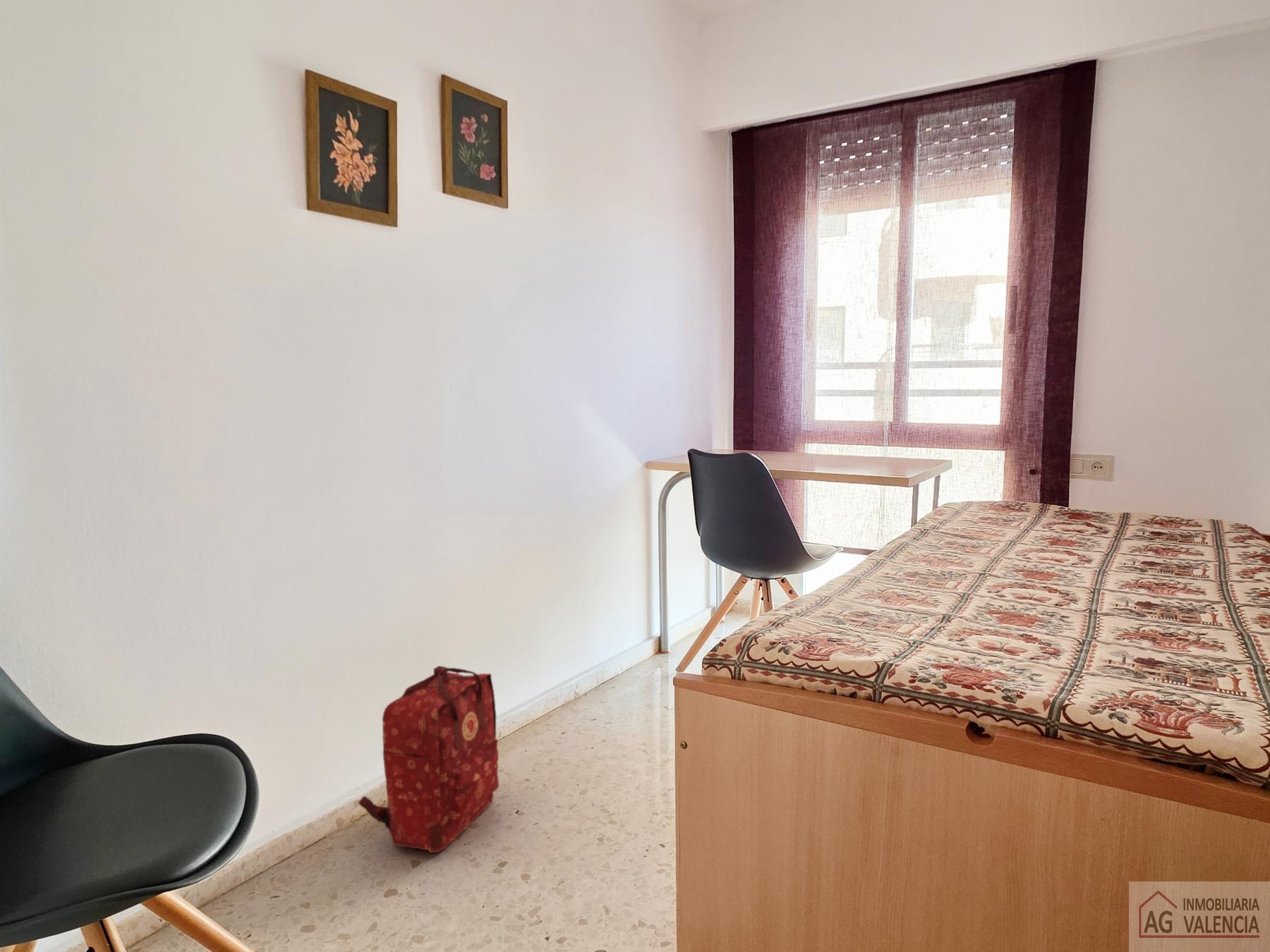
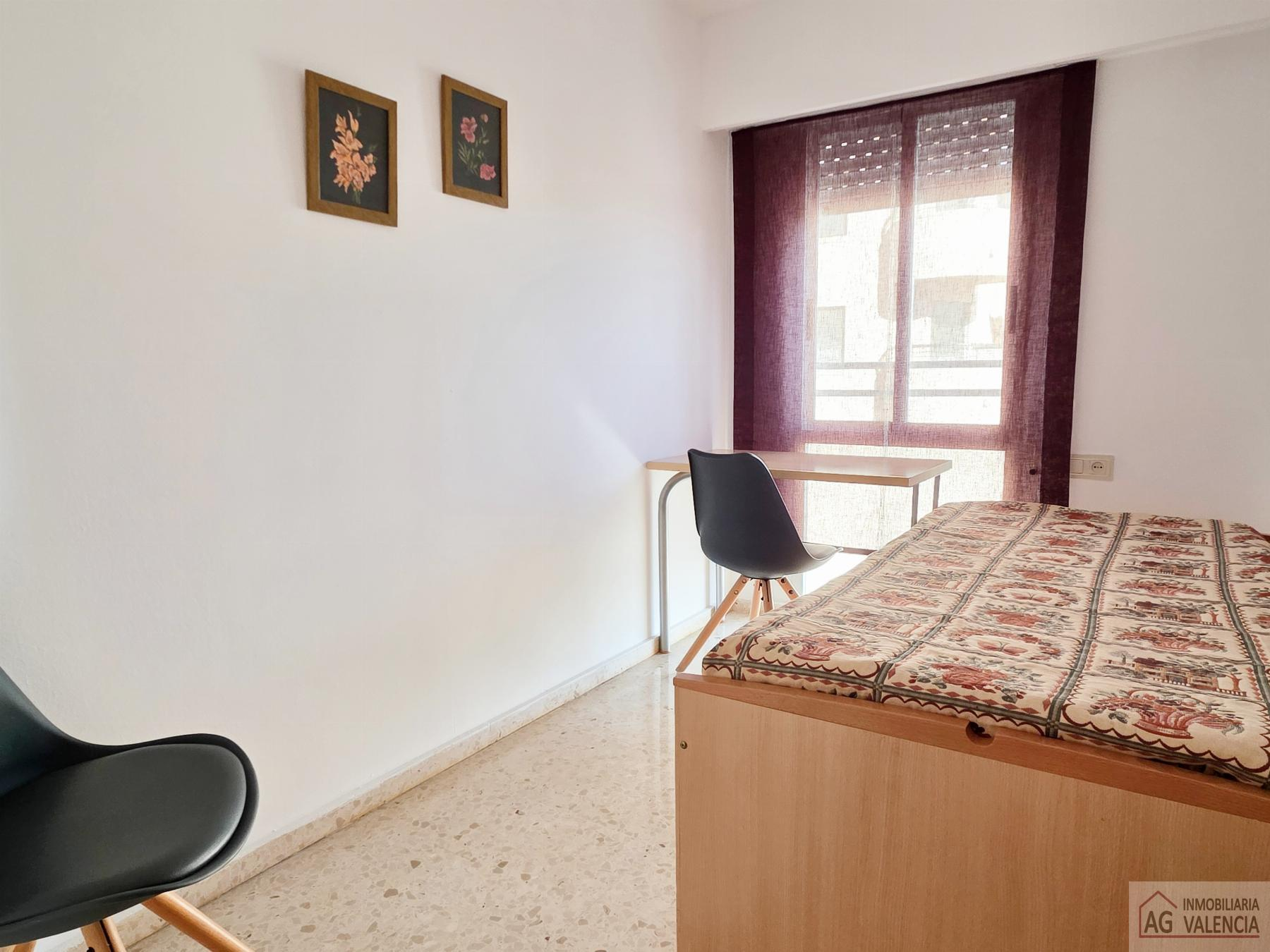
- backpack [358,665,500,853]
